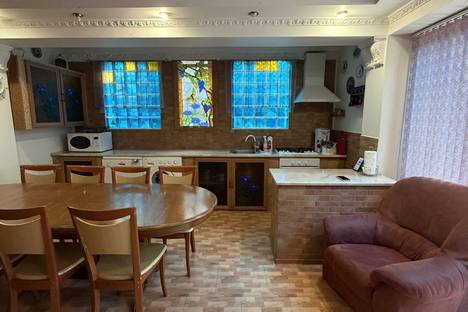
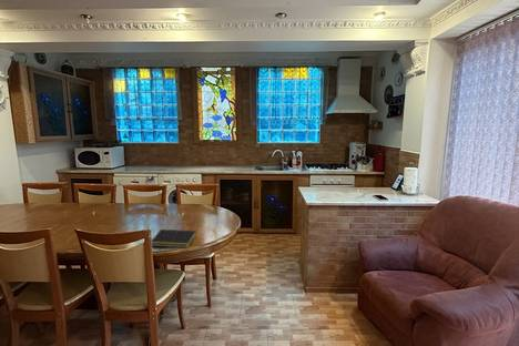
+ notepad [151,228,197,248]
